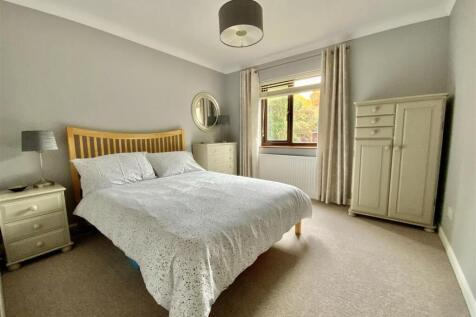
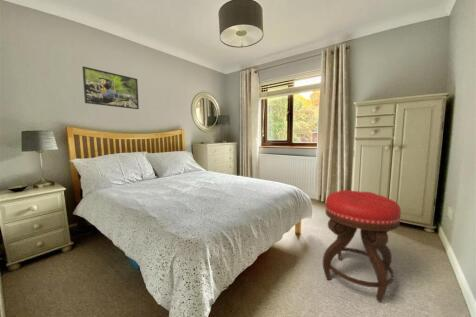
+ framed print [81,65,140,110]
+ stool [322,189,402,303]
